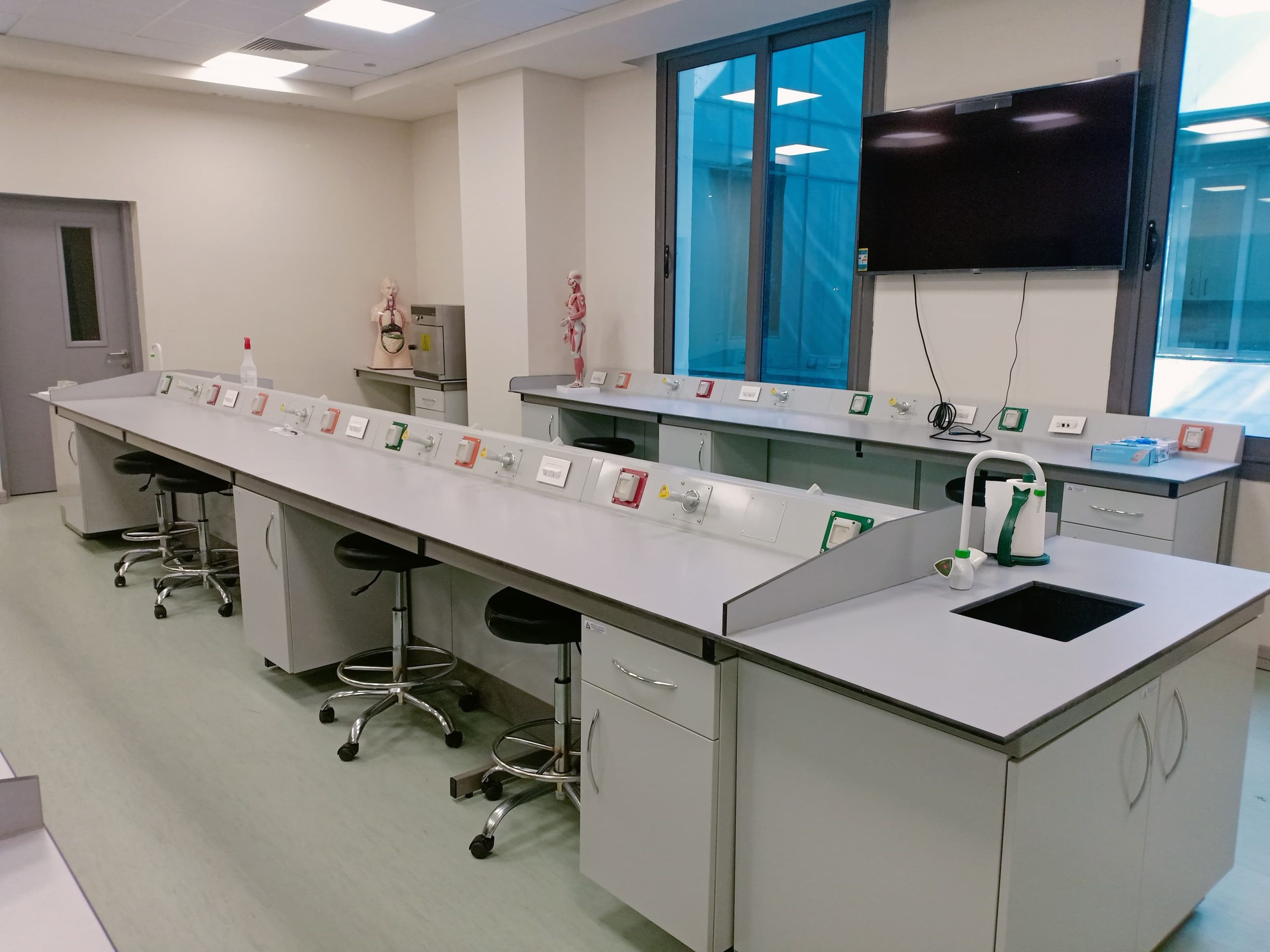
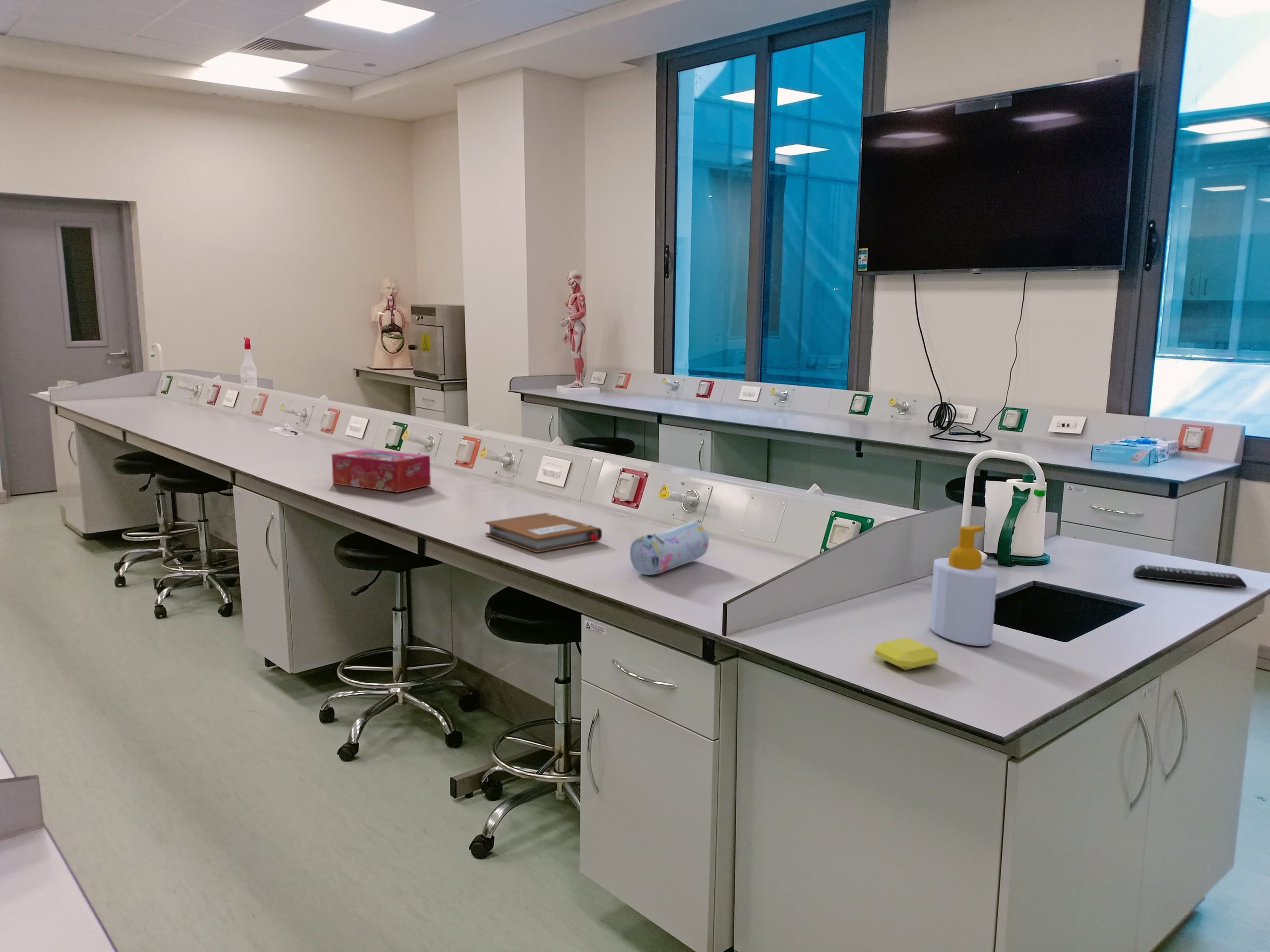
+ soap bottle [929,525,998,647]
+ notebook [485,512,603,553]
+ pencil case [630,521,709,576]
+ soap bar [874,637,939,671]
+ tissue box [331,448,431,493]
+ remote control [1133,564,1248,589]
